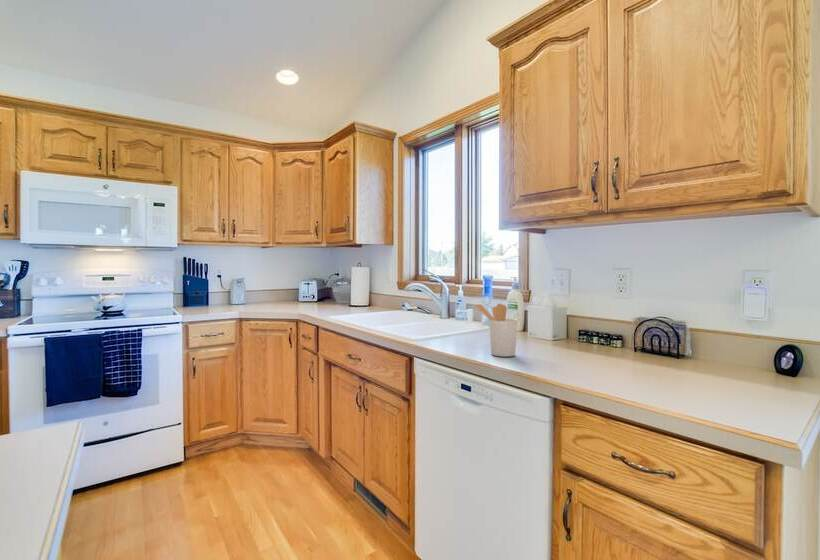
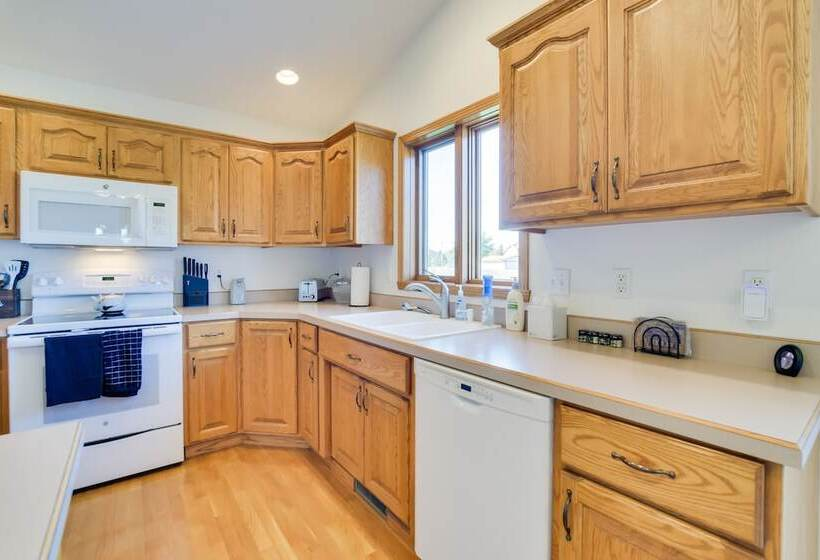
- utensil holder [473,303,518,358]
